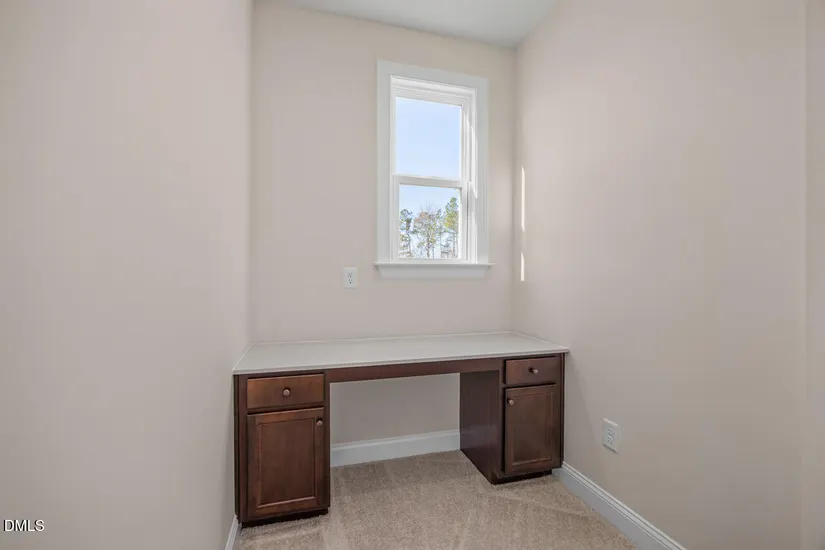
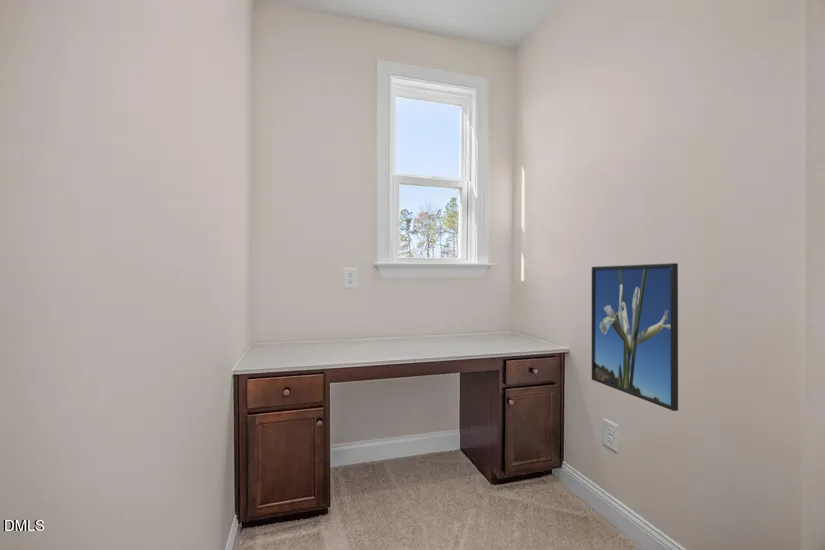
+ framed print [591,262,679,412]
